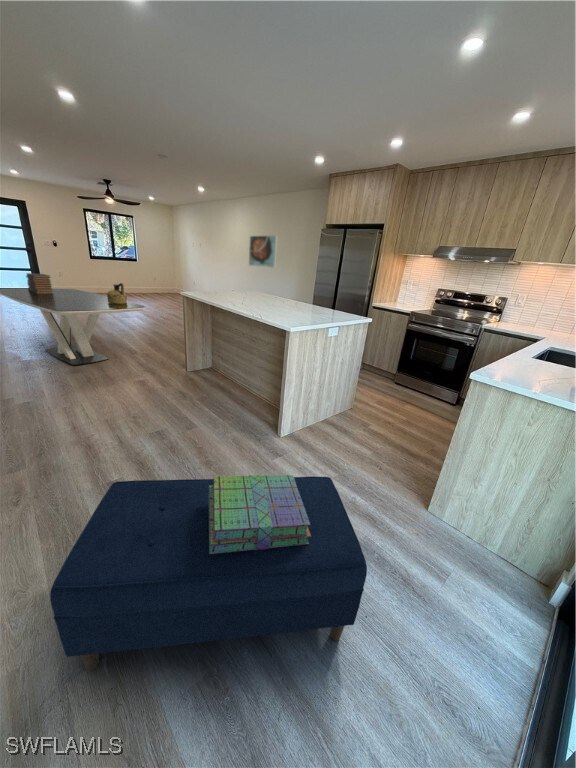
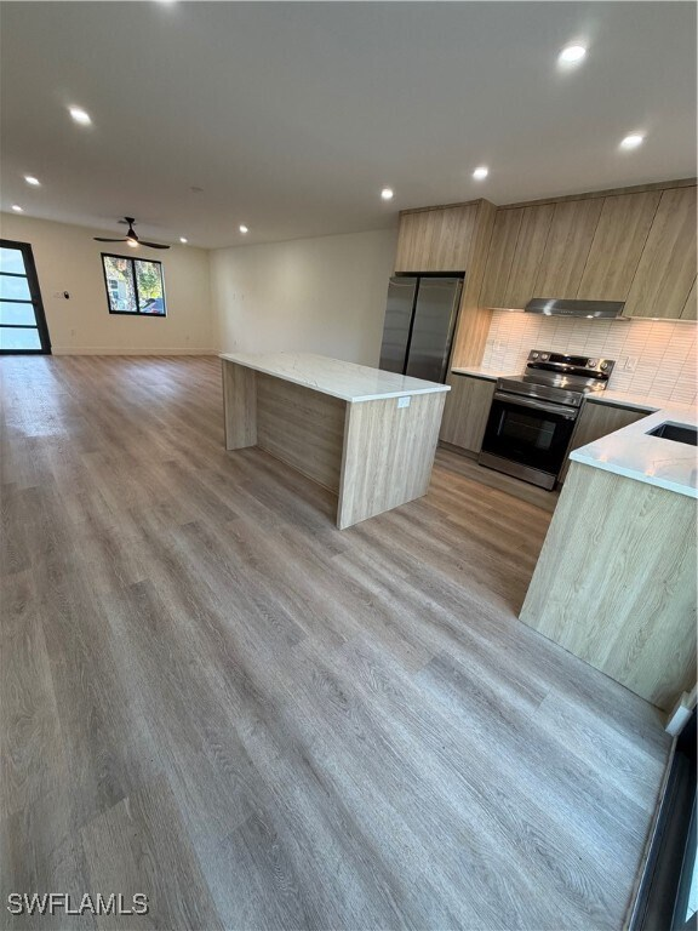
- dining table [0,287,146,366]
- ceramic jug [106,282,128,304]
- bench [49,476,368,672]
- stack of books [208,474,311,554]
- book stack [25,272,53,293]
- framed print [248,234,279,269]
